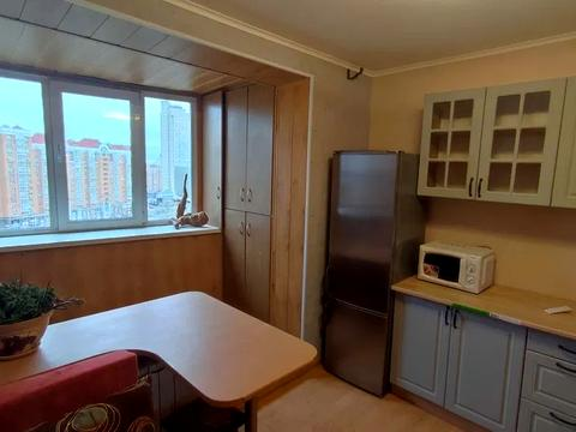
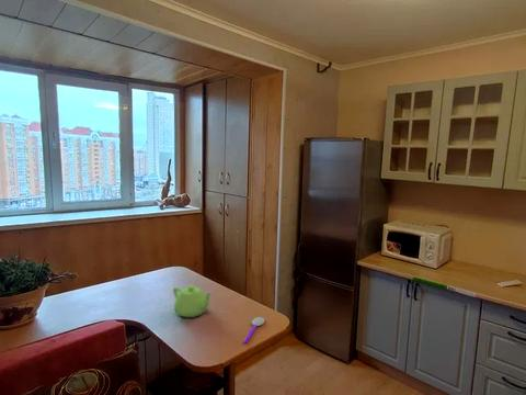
+ teapot [172,284,213,318]
+ spoon [242,316,266,345]
